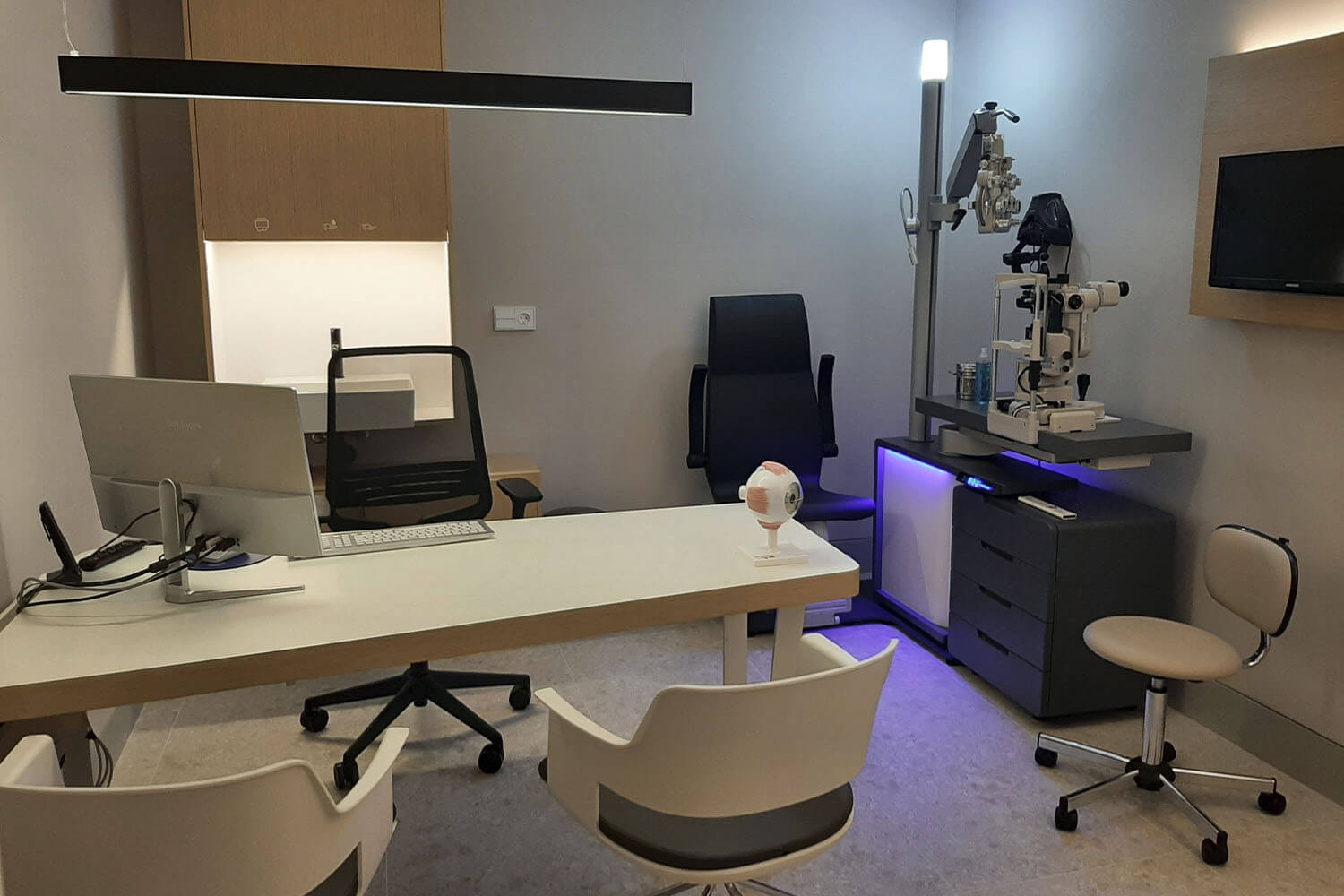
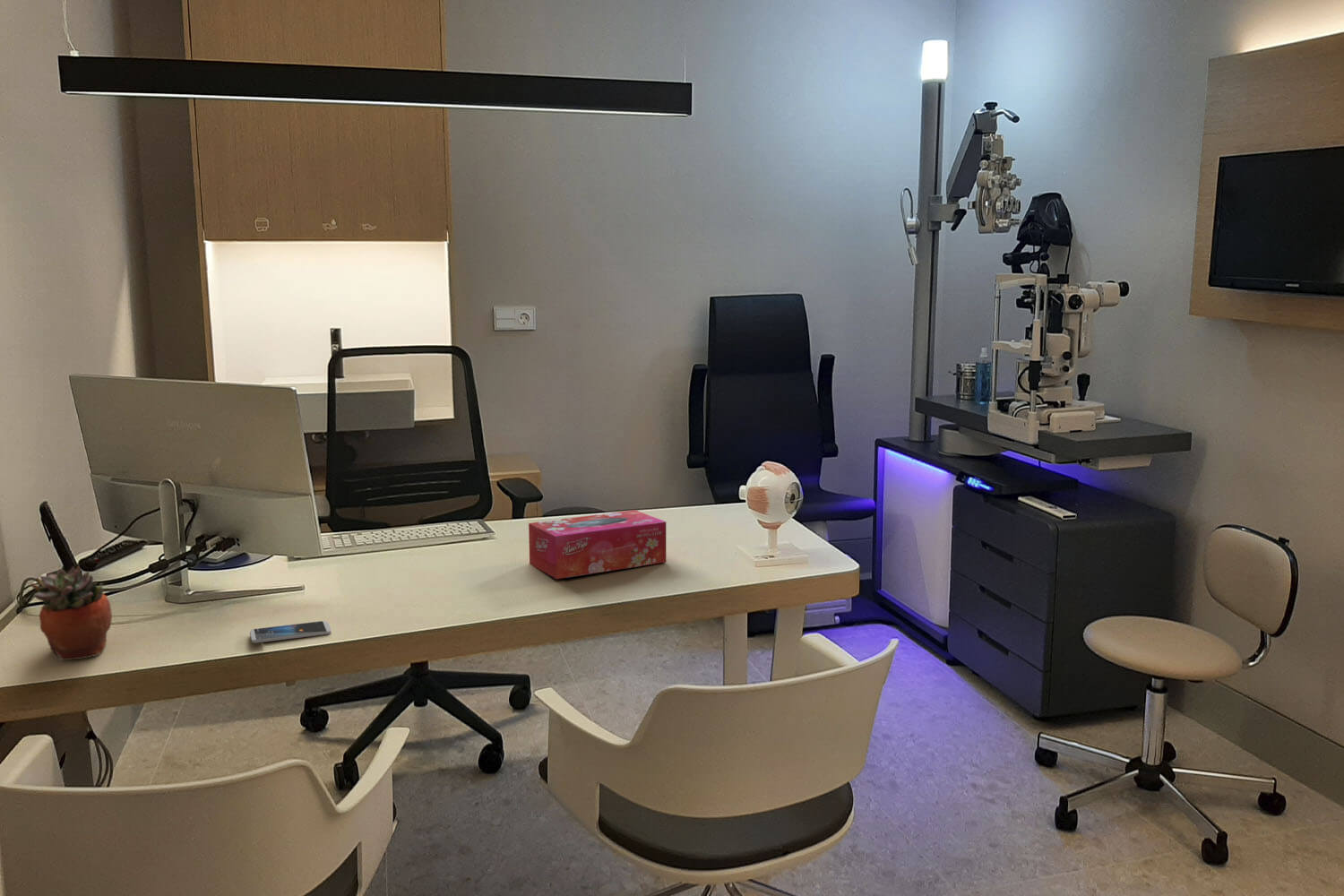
+ tissue box [528,509,667,580]
+ smartphone [249,620,332,644]
+ succulent planter [30,563,113,661]
